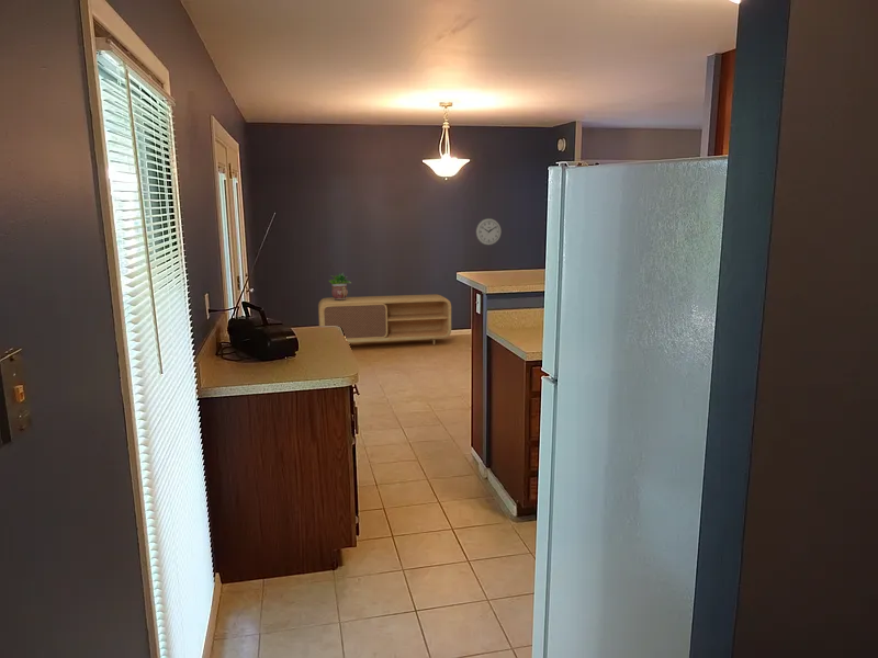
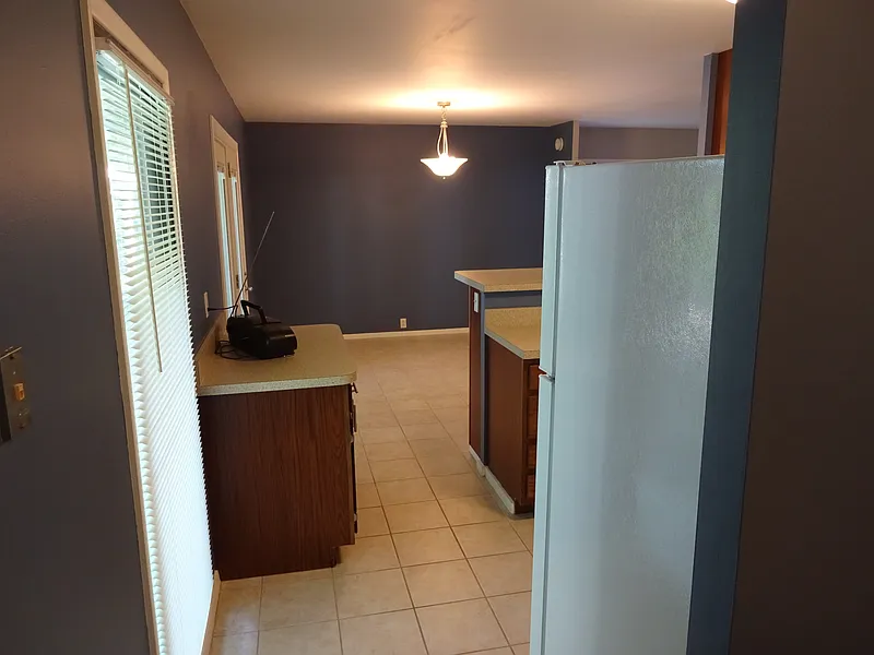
- tv stand [317,293,452,347]
- wall clock [475,217,503,246]
- potted plant [328,271,352,300]
